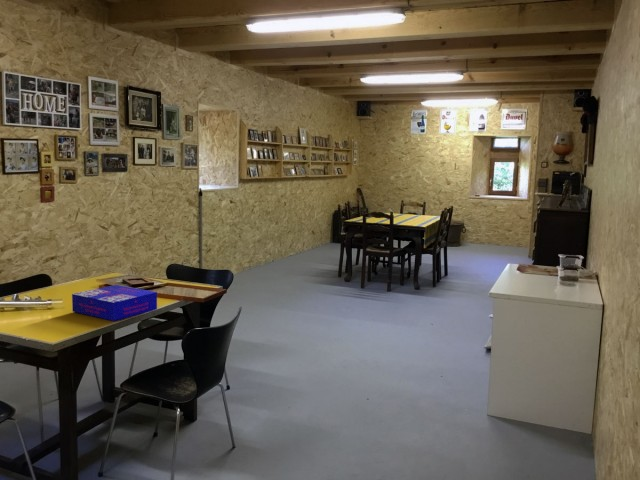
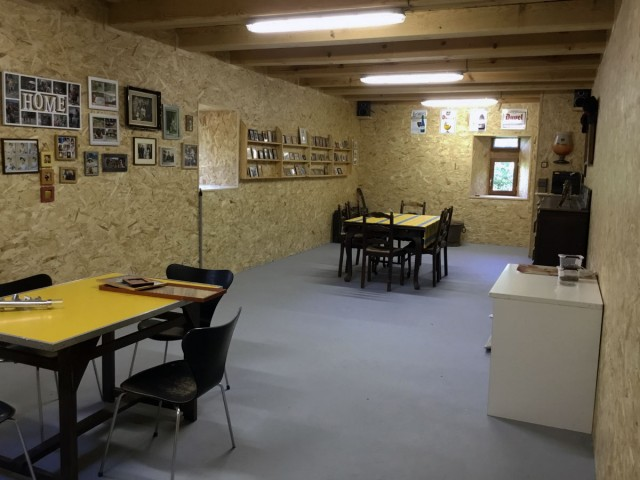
- board game [71,284,158,322]
